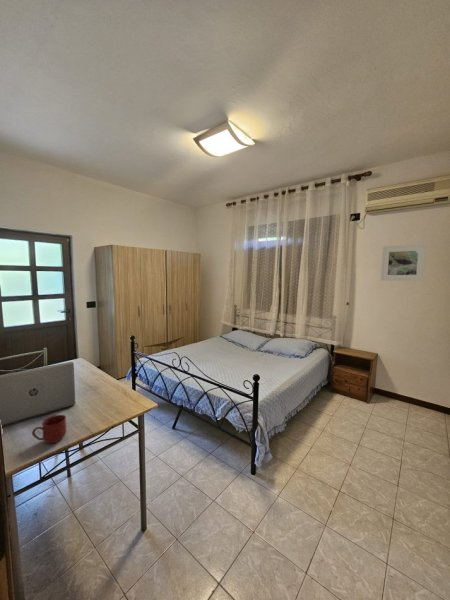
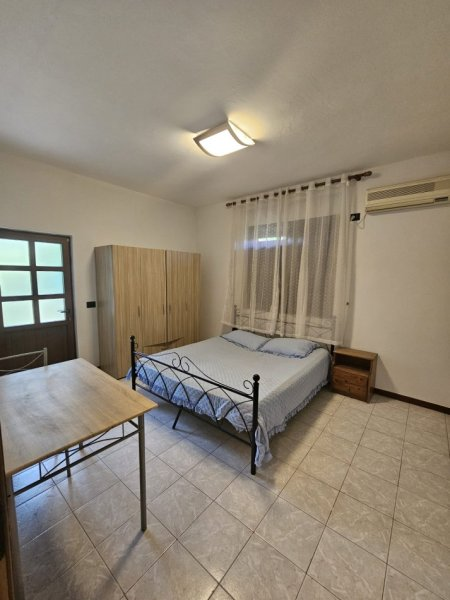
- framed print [380,243,427,282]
- mug [31,414,68,445]
- laptop [0,361,76,428]
